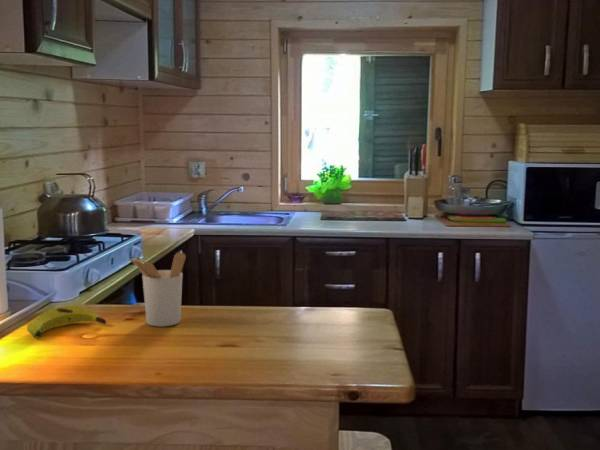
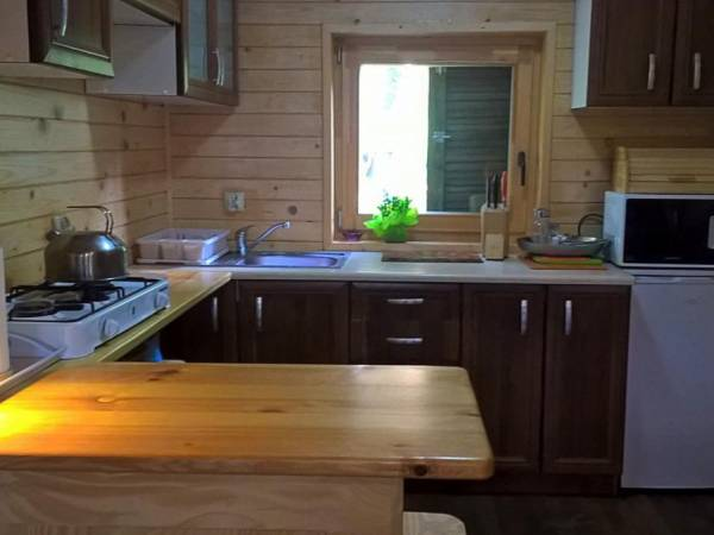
- banana [26,305,107,339]
- utensil holder [130,251,187,327]
